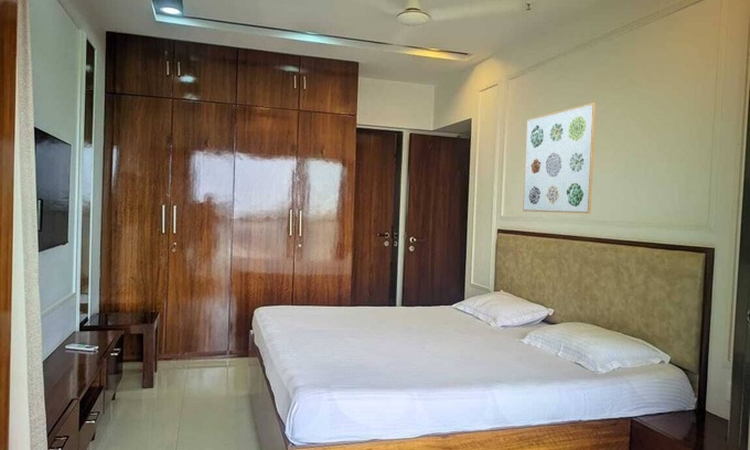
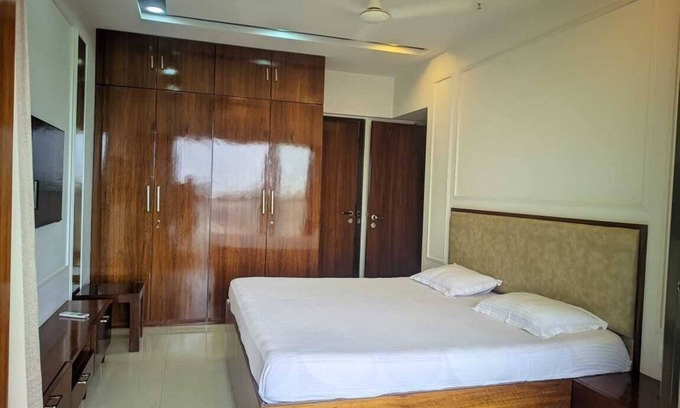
- wall art [522,101,597,215]
